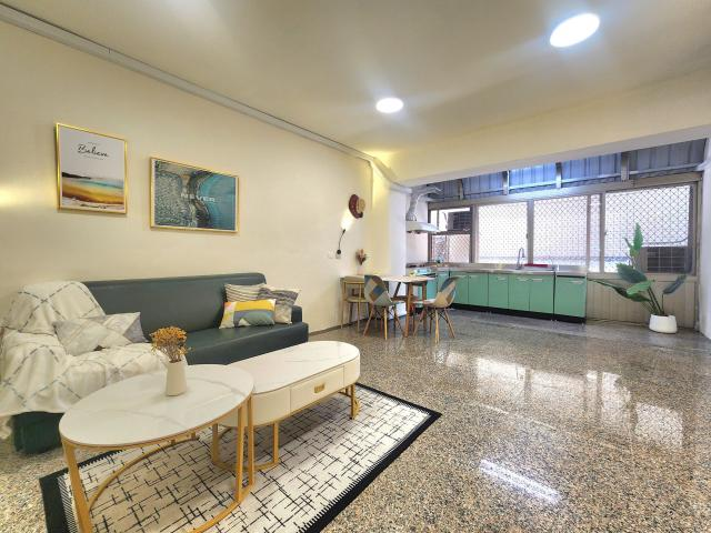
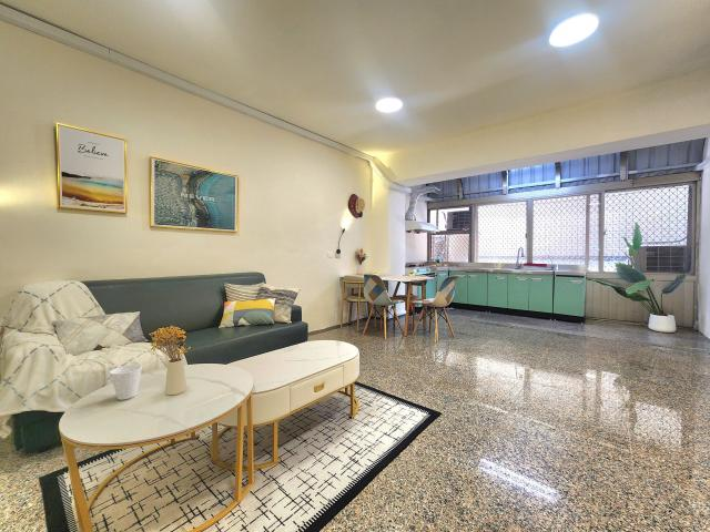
+ cup [109,364,143,401]
